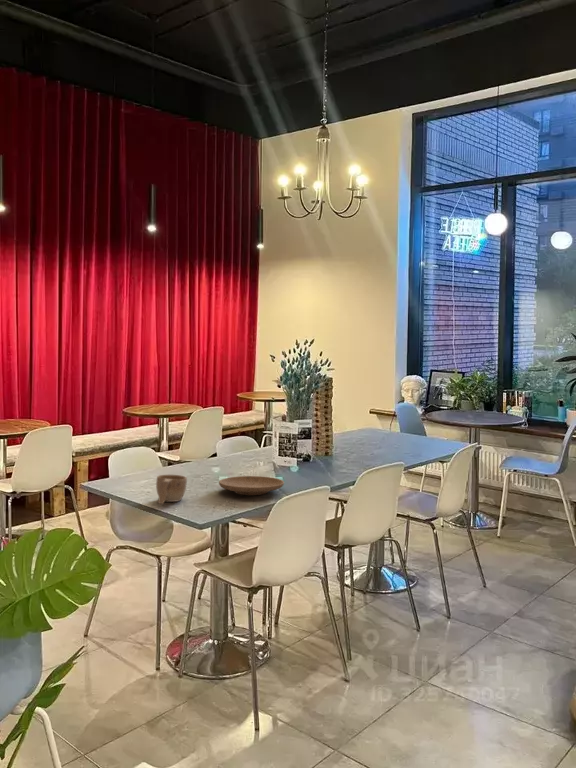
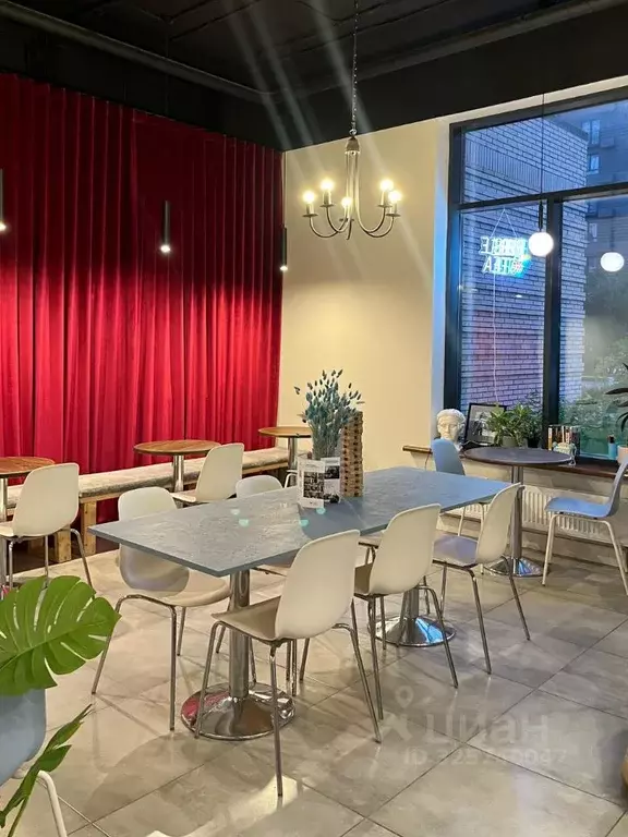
- cup [155,474,188,505]
- plate [218,475,285,496]
